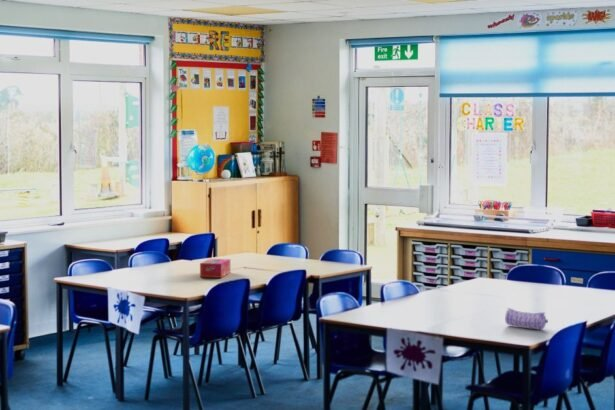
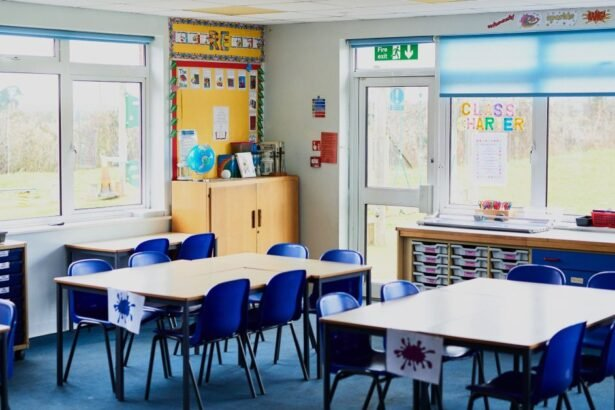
- pencil case [504,307,549,330]
- tissue box [199,258,231,279]
